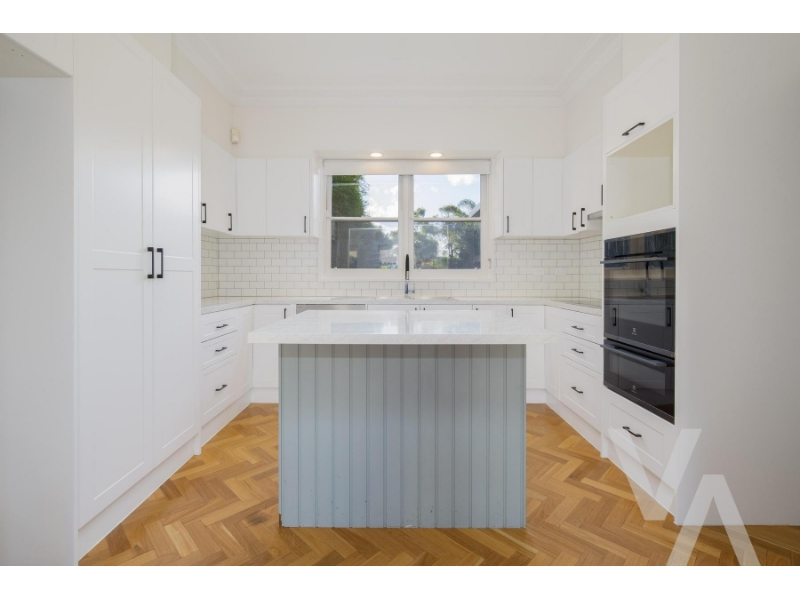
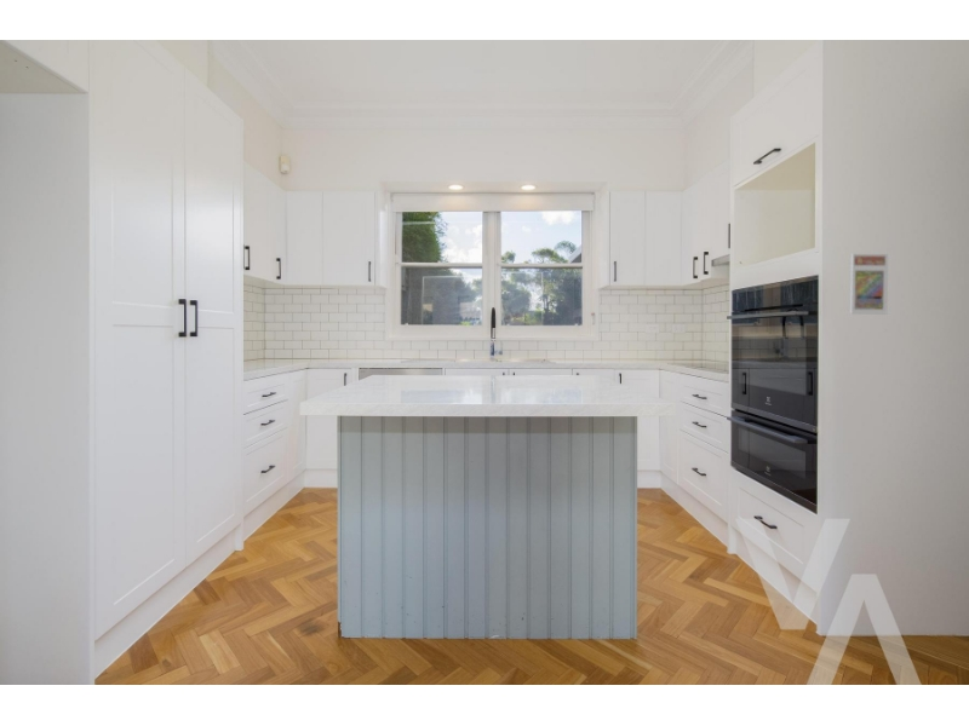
+ trading card display case [849,253,889,316]
